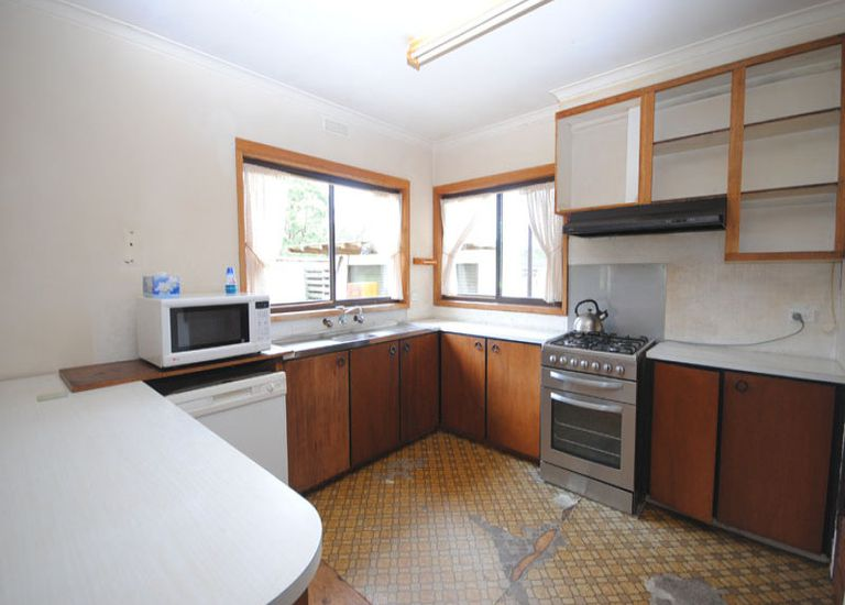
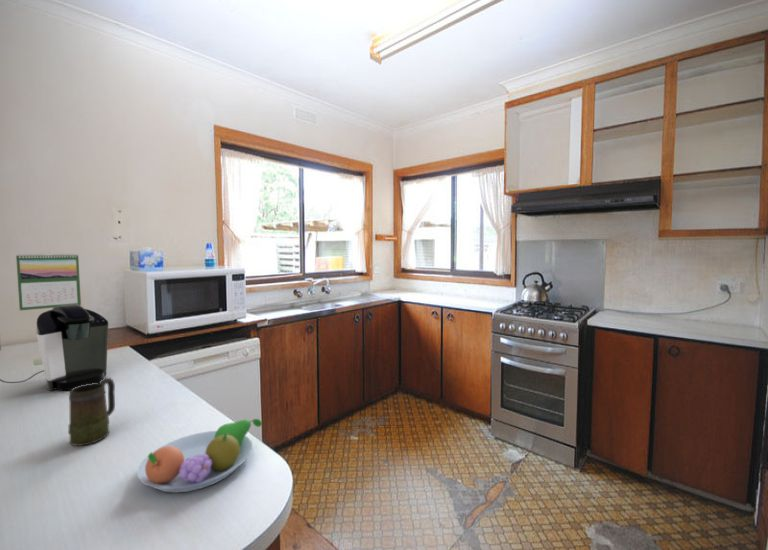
+ mug [68,377,116,447]
+ coffee maker [0,304,109,392]
+ fruit bowl [136,418,263,494]
+ calendar [15,252,82,311]
